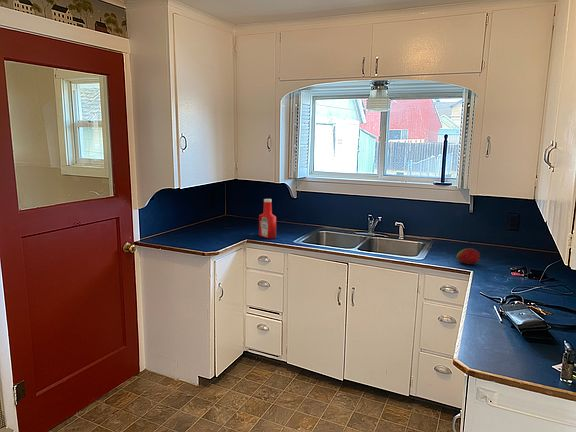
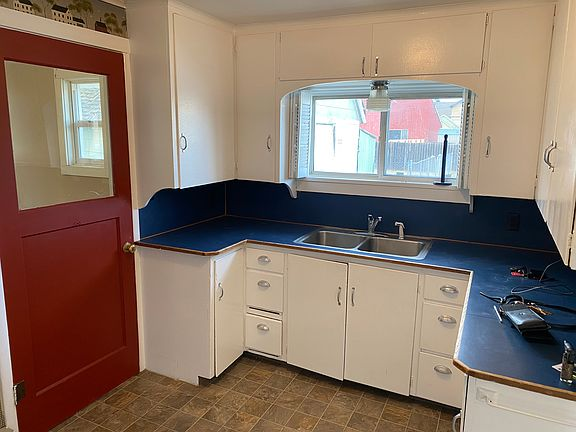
- fruit [455,247,481,265]
- soap bottle [258,198,277,240]
